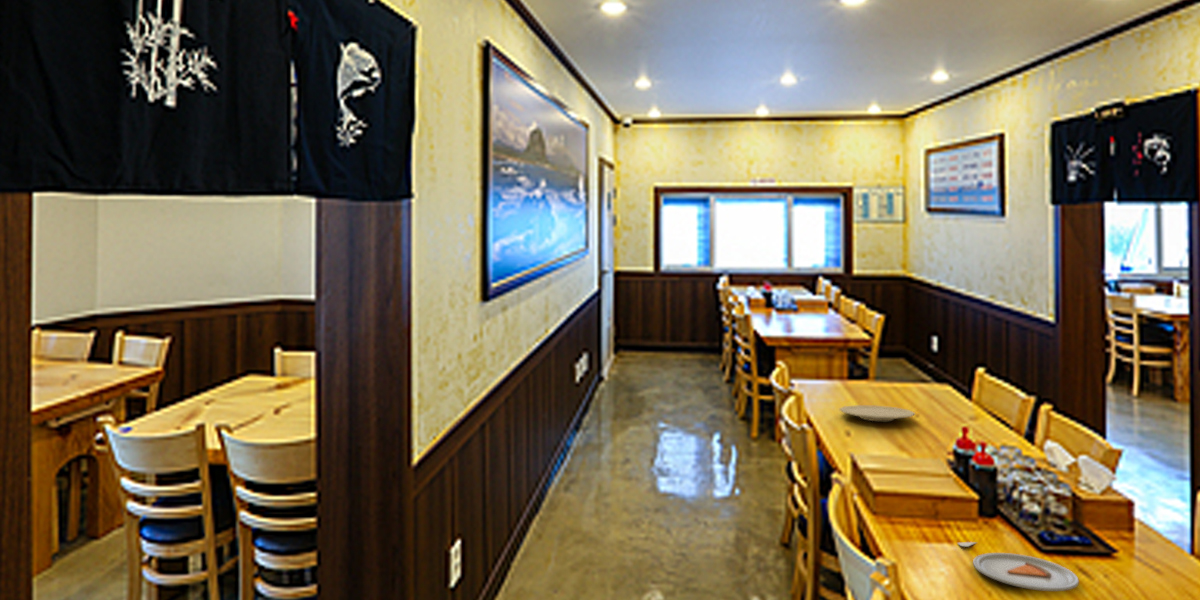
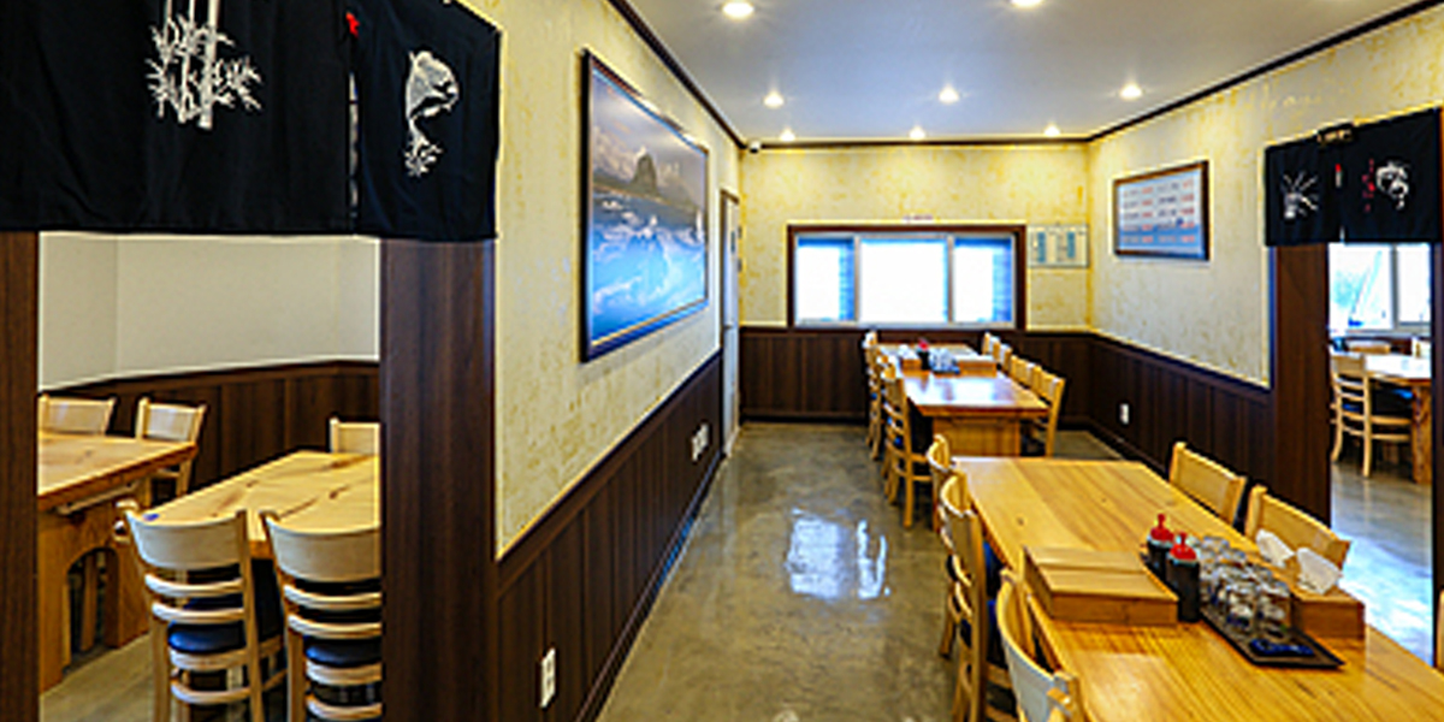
- plate [838,404,916,422]
- dinner plate [957,541,1080,592]
